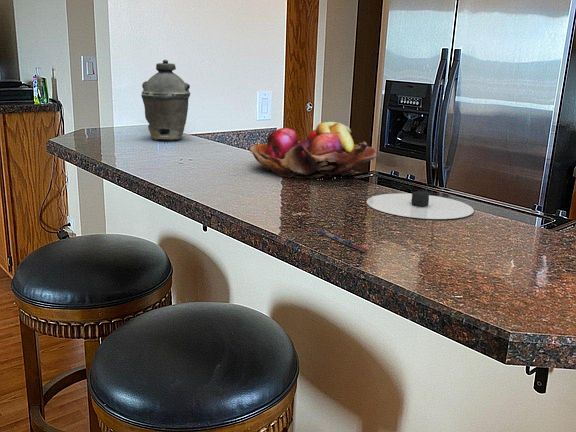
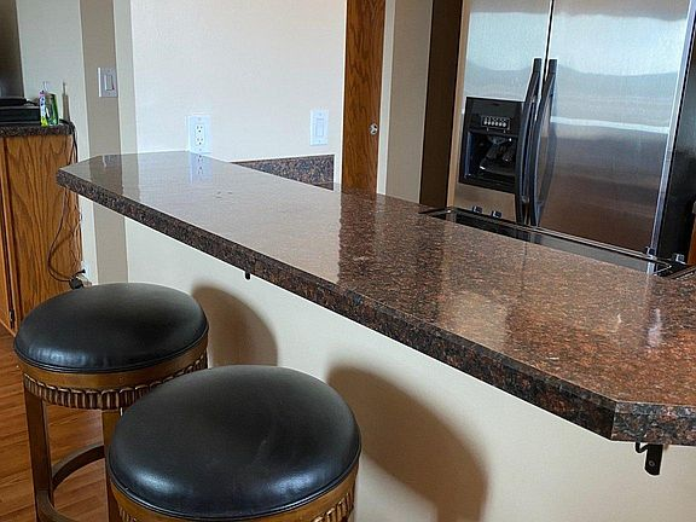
- plate [365,190,475,220]
- pen [315,229,369,253]
- fruit basket [249,121,378,180]
- kettle [140,59,191,142]
